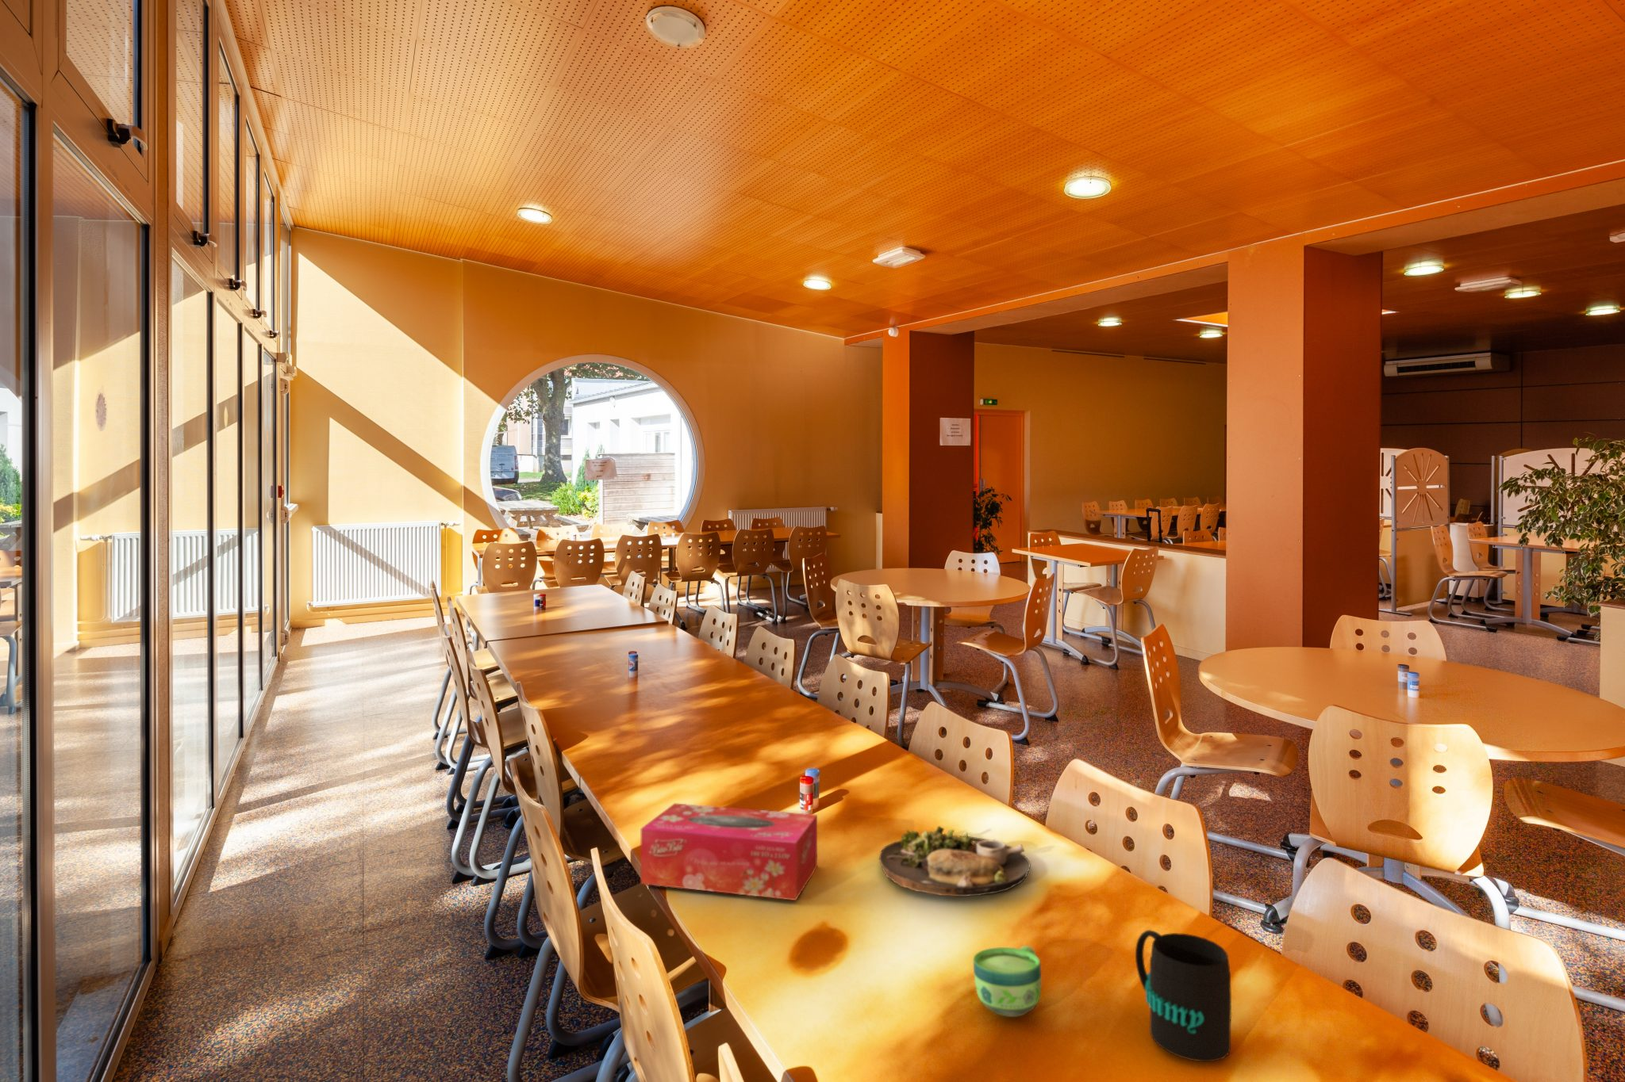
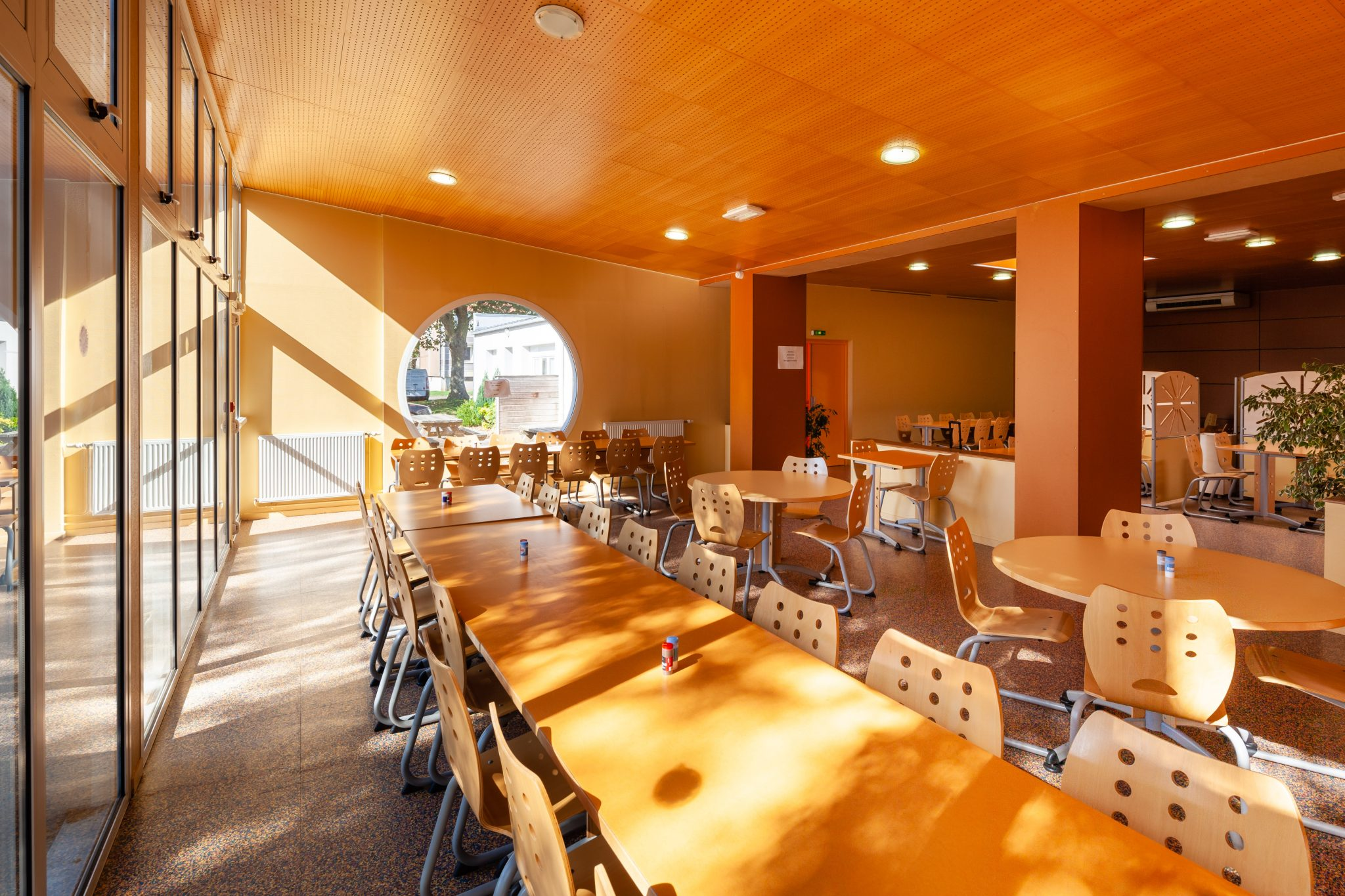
- dinner plate [877,825,1031,897]
- cup [973,944,1041,1018]
- tissue box [640,802,818,901]
- mug [1134,929,1232,1063]
